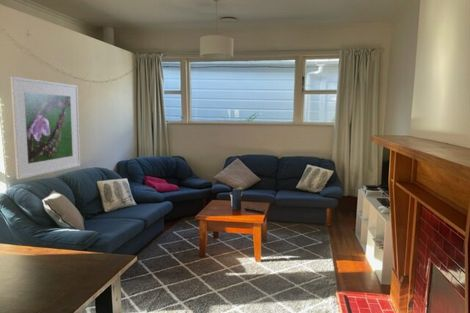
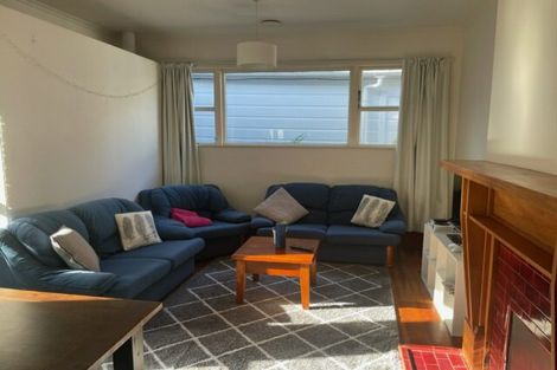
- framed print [10,76,82,180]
